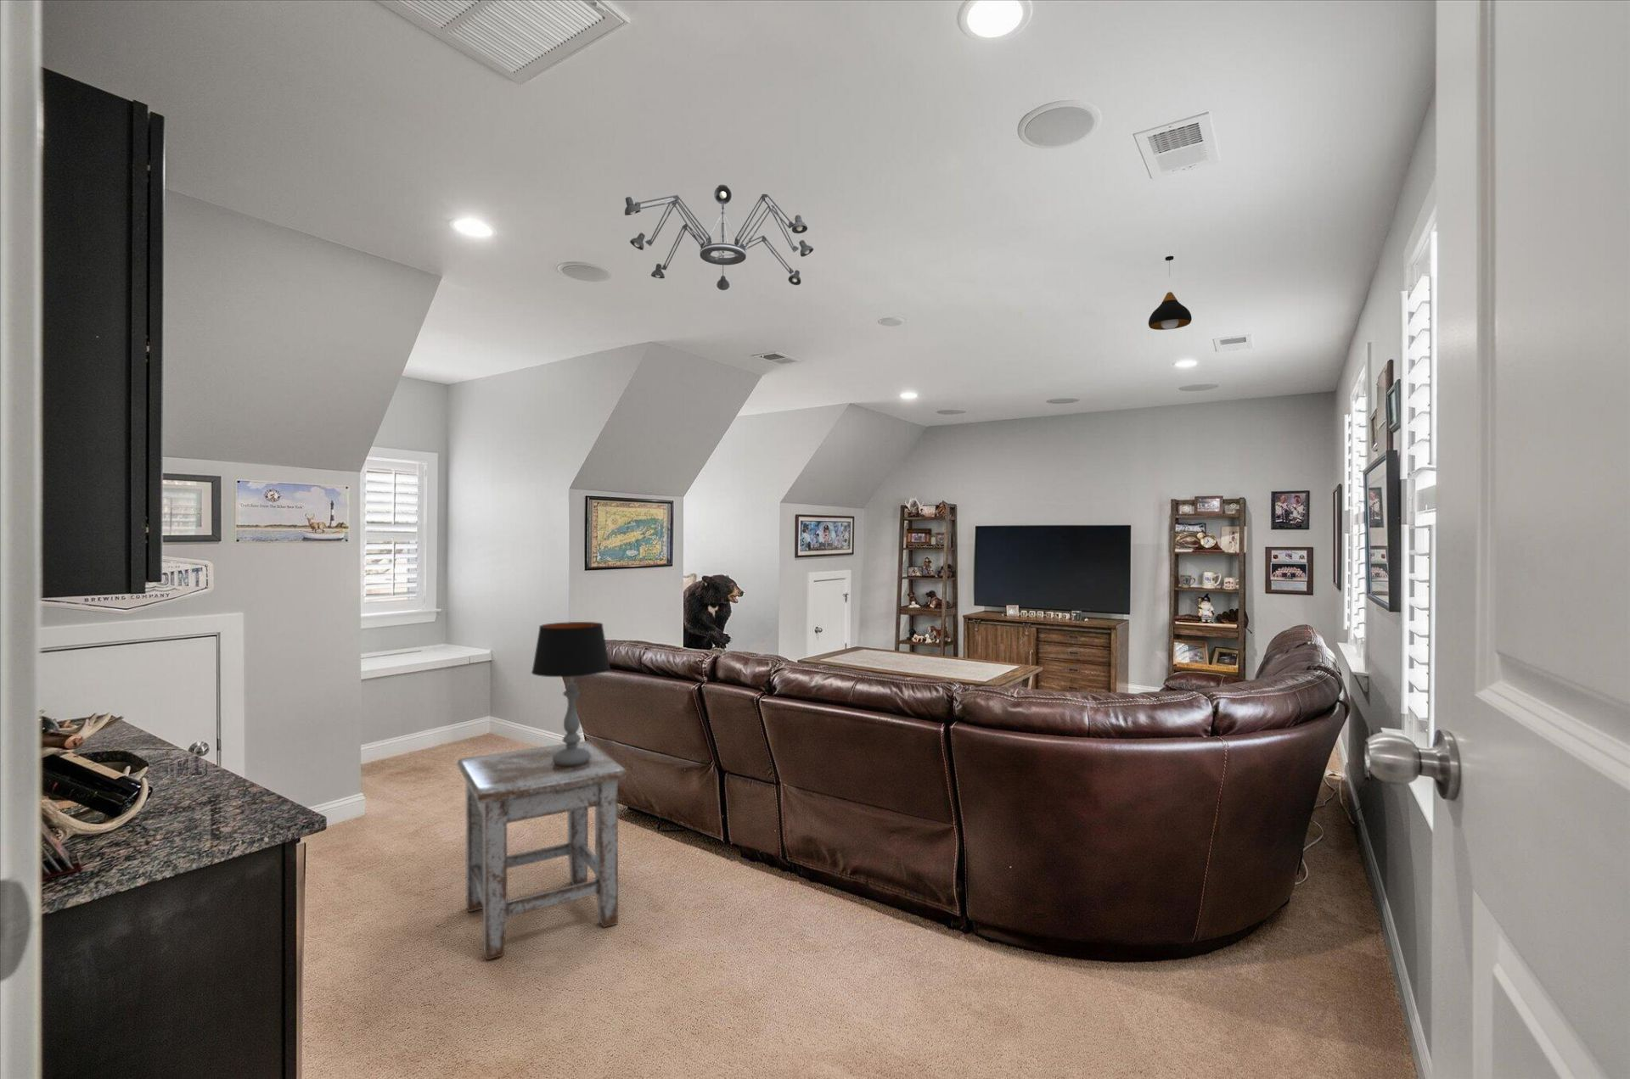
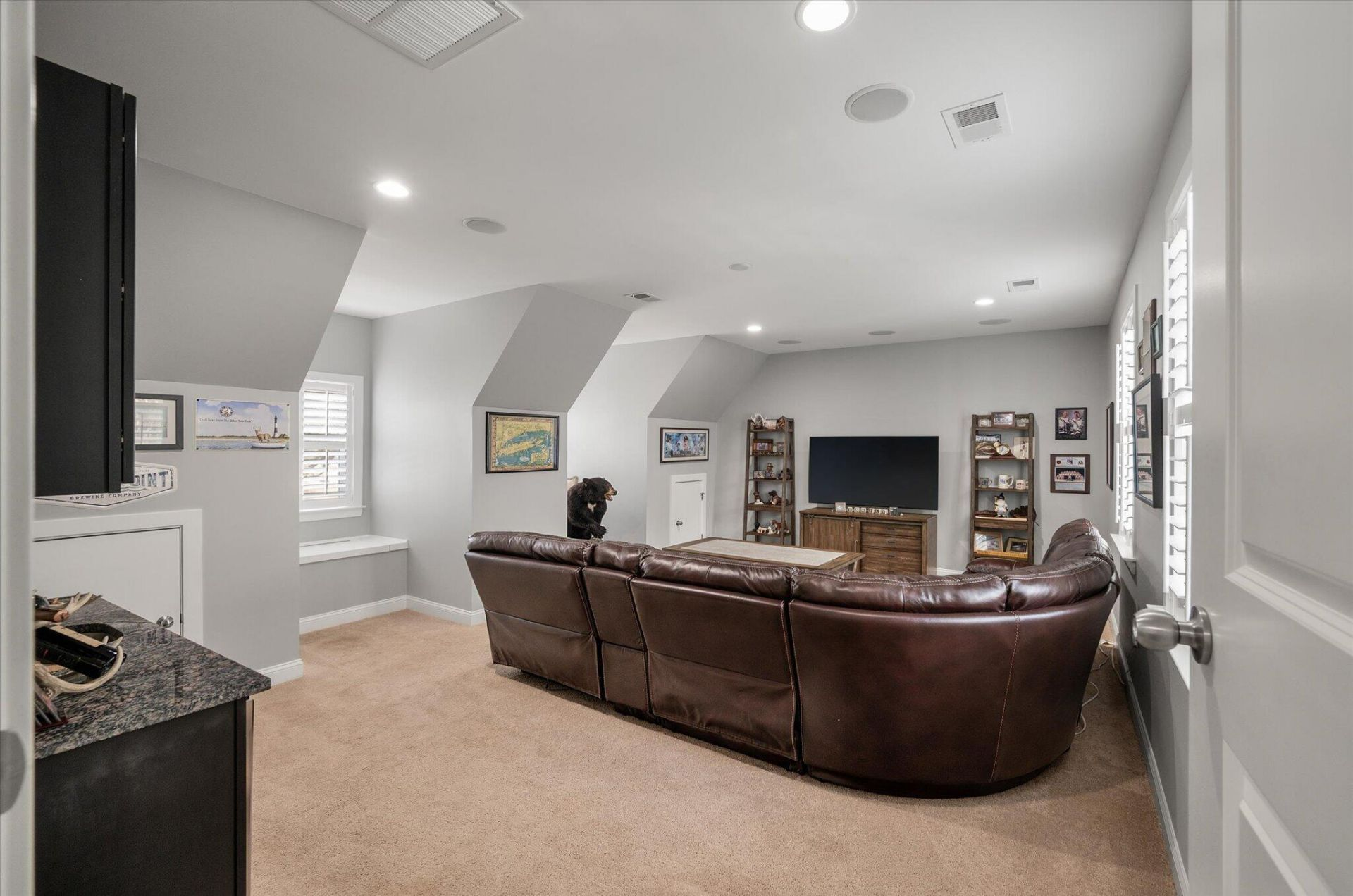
- chandelier [624,184,814,291]
- stool [455,739,628,960]
- pendant light [1148,255,1193,331]
- table lamp [530,621,611,766]
